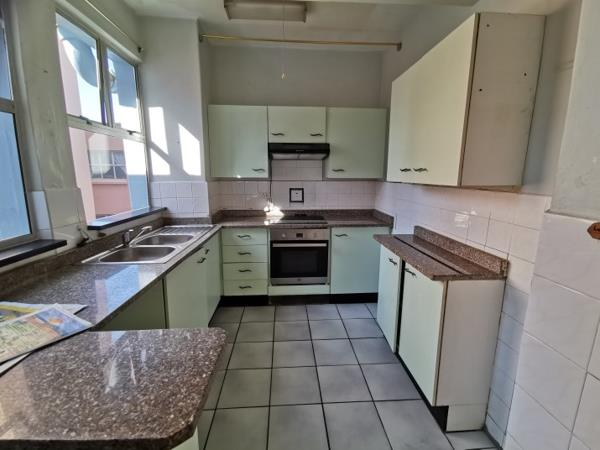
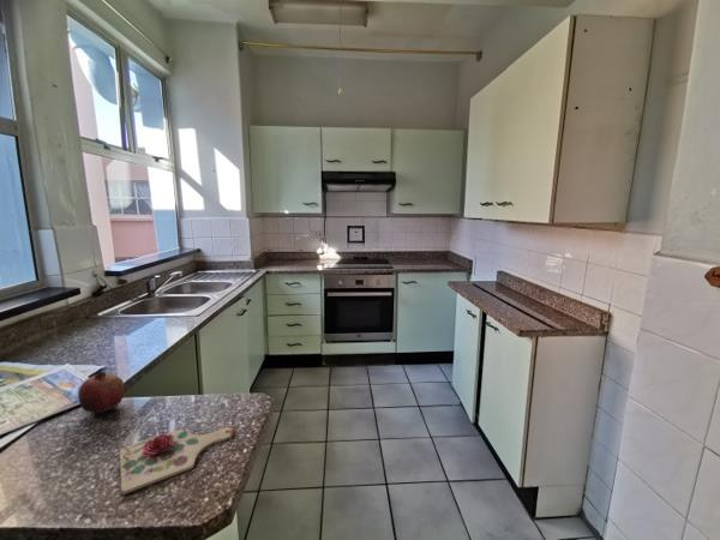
+ cutting board [119,426,234,496]
+ fruit [77,370,126,414]
